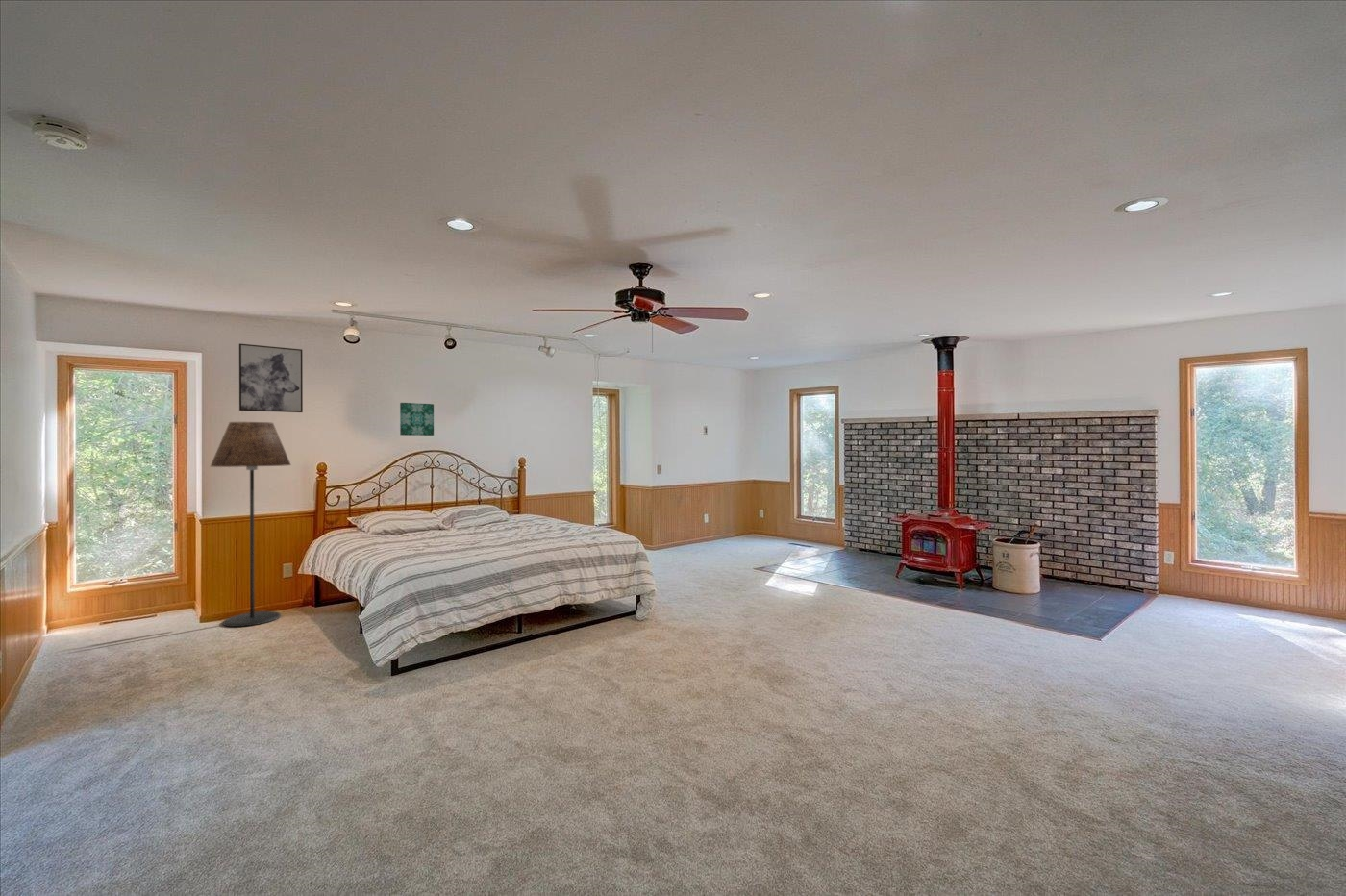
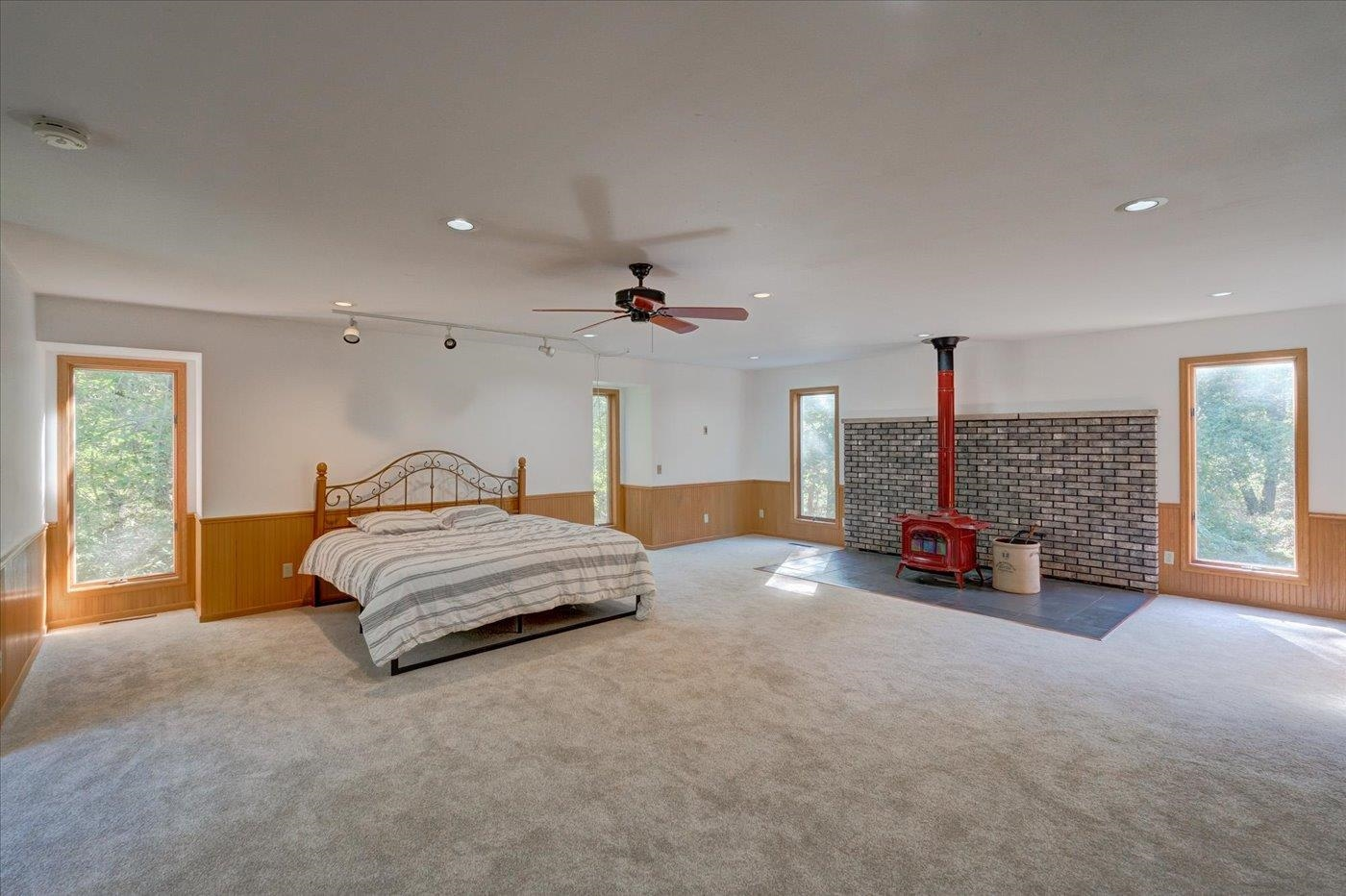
- floor lamp [210,421,292,628]
- wall art [399,402,435,436]
- wall art [238,343,304,413]
